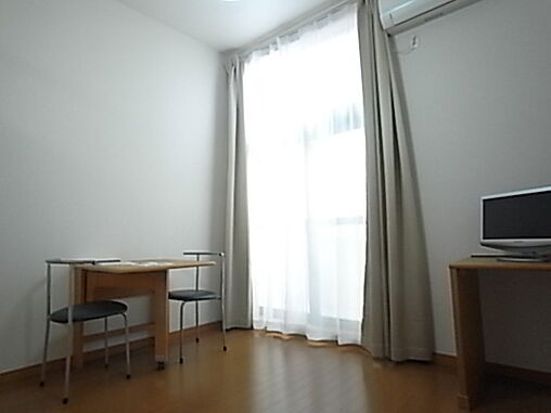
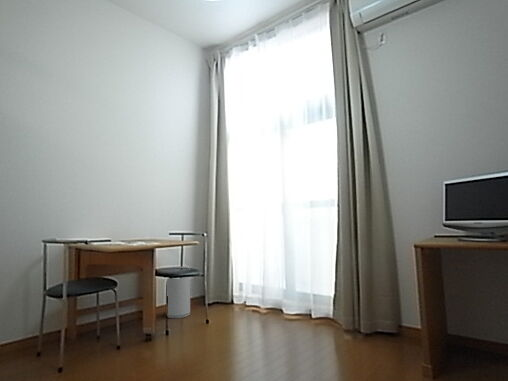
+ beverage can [166,265,191,319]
